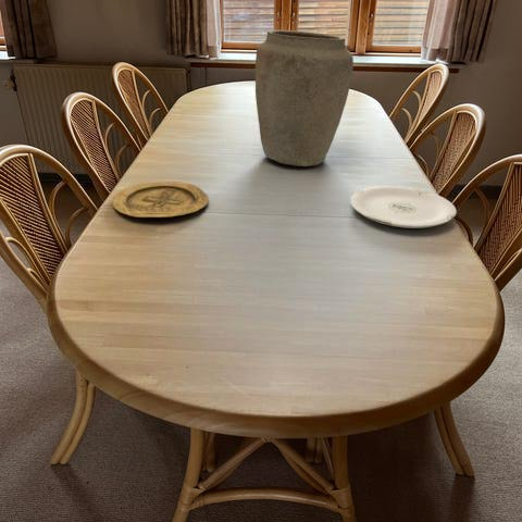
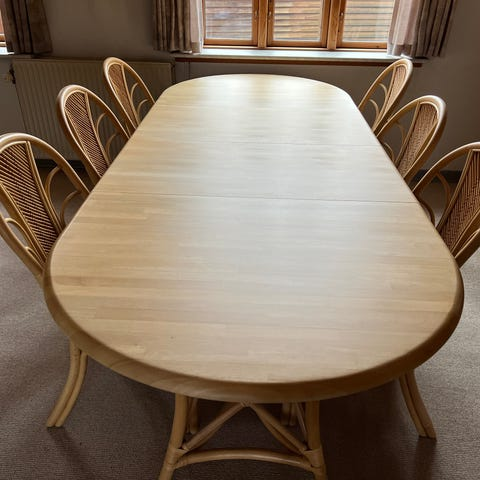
- plate [349,185,458,229]
- vase [254,29,355,167]
- plate [111,181,210,219]
